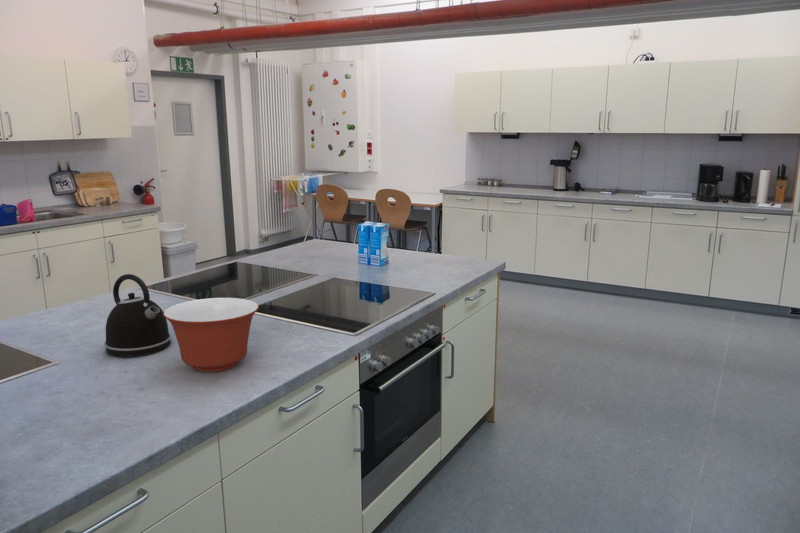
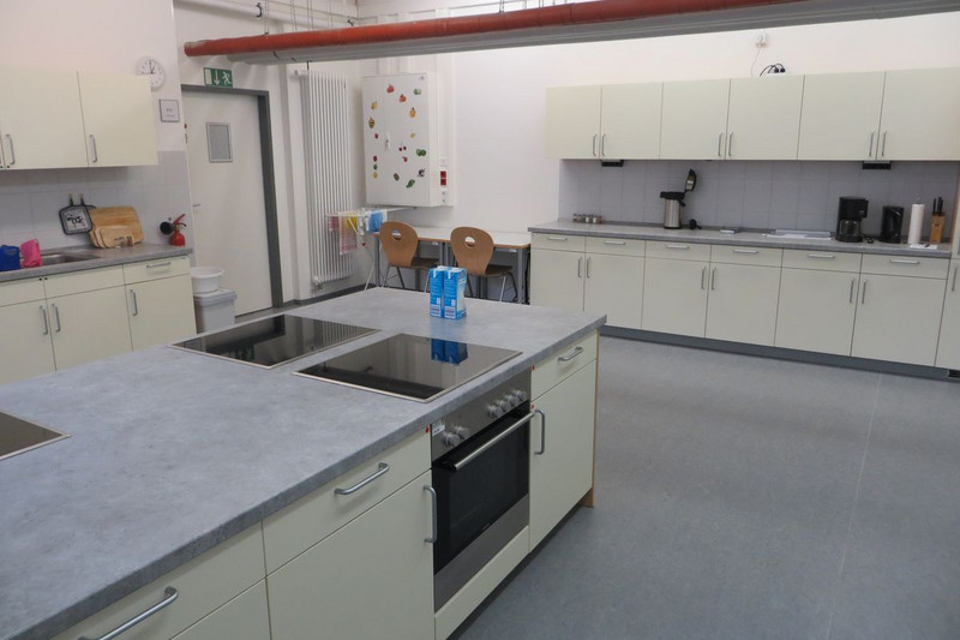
- mixing bowl [163,297,260,373]
- kettle [103,273,172,357]
